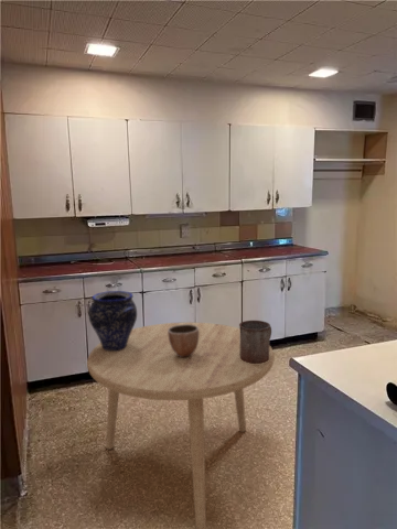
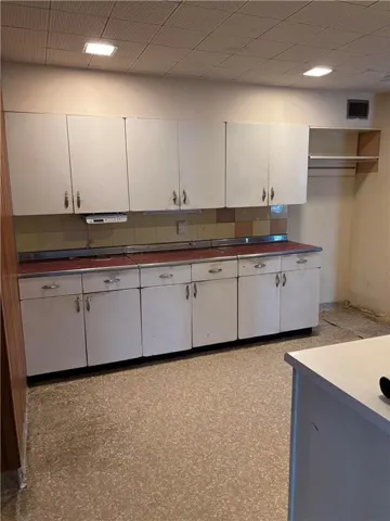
- mug [238,320,272,364]
- vase [88,290,138,352]
- dining table [86,321,276,529]
- decorative bowl [168,324,198,358]
